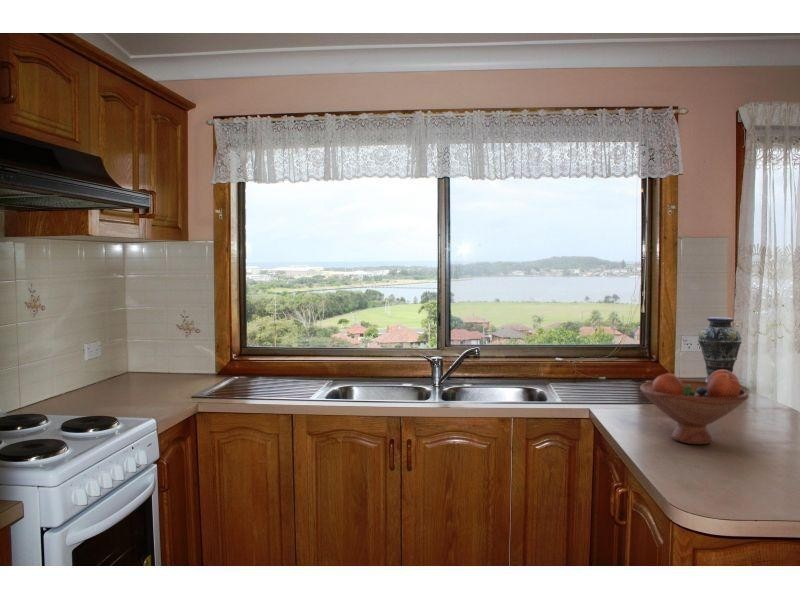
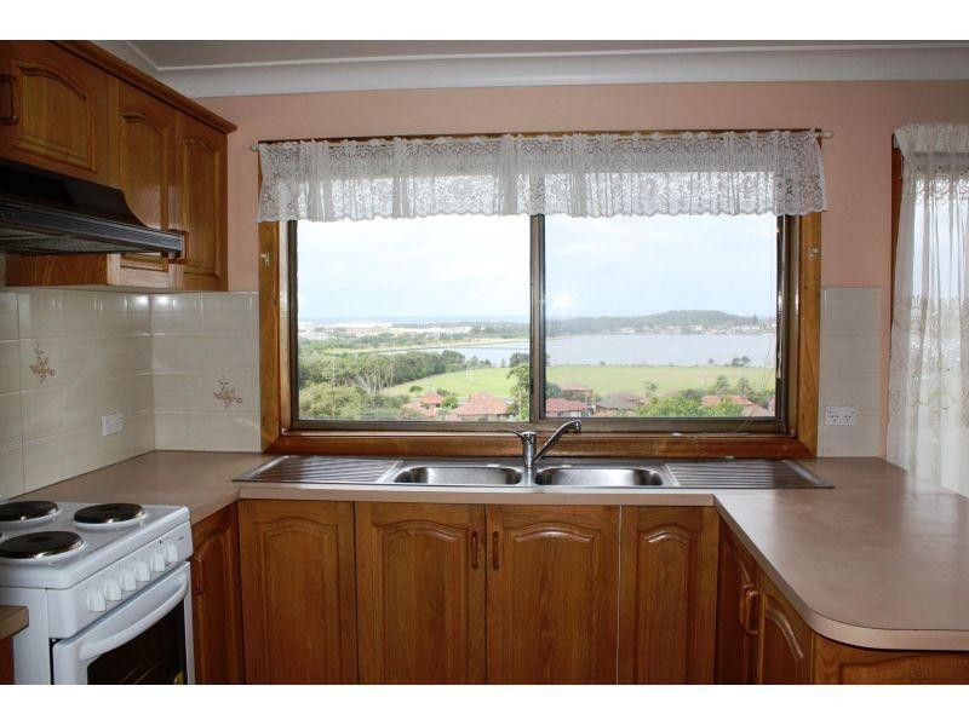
- fruit bowl [639,370,750,445]
- vase [697,316,743,382]
